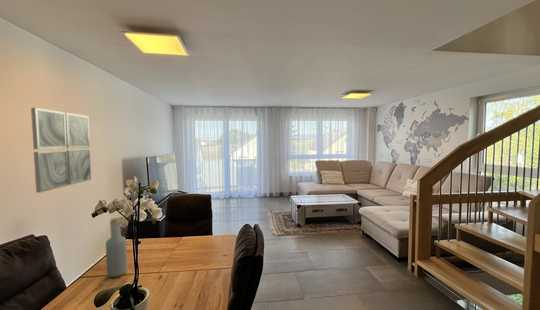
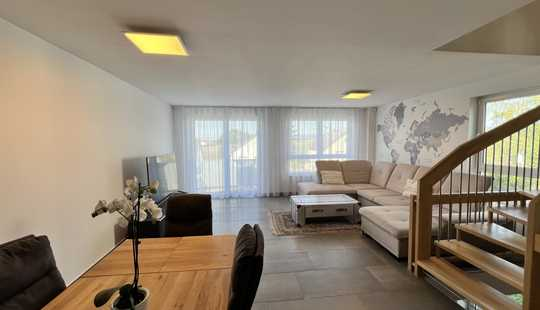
- wall art [30,107,92,194]
- bottle [105,217,128,278]
